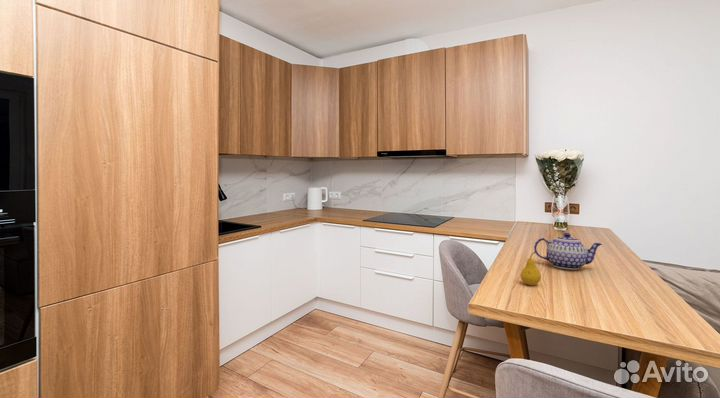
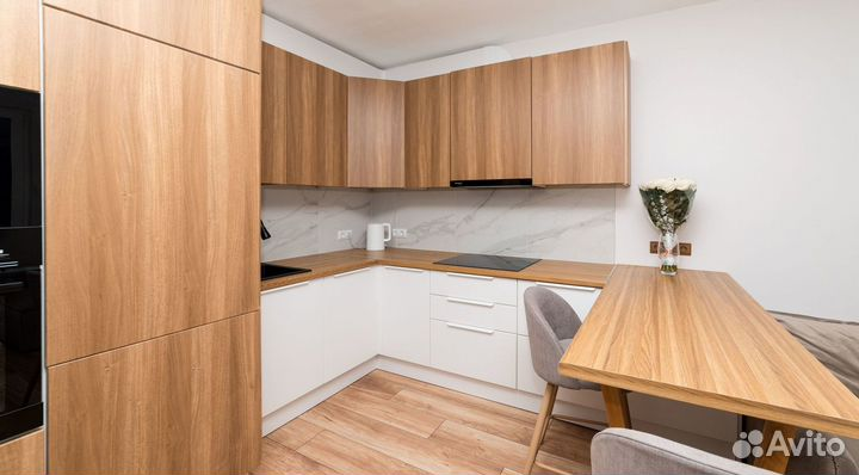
- fruit [519,251,542,286]
- teapot [533,232,603,270]
